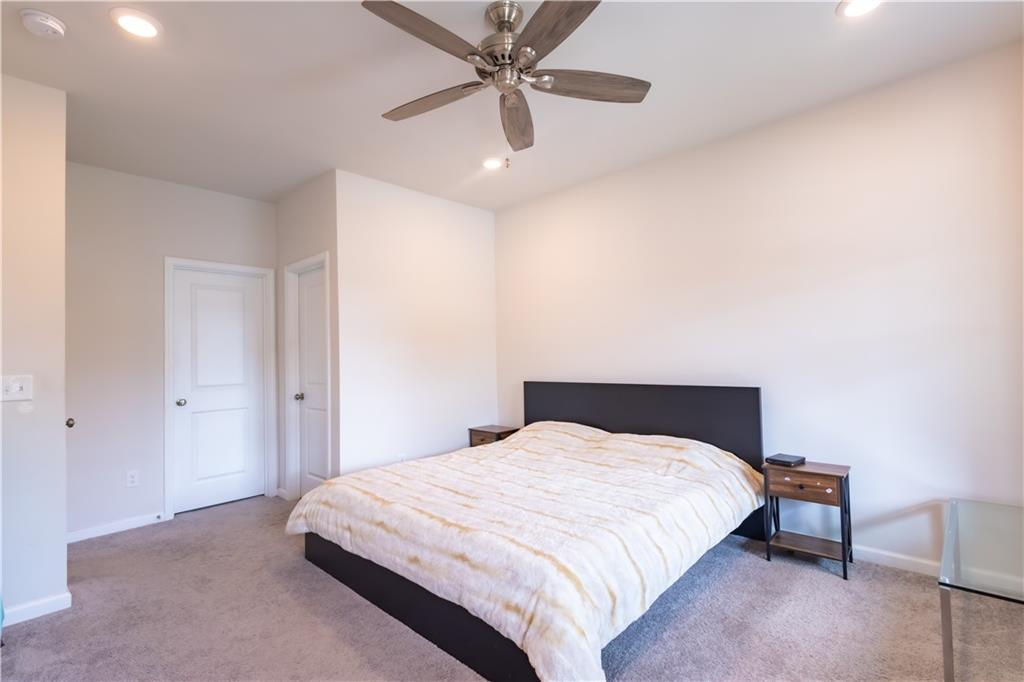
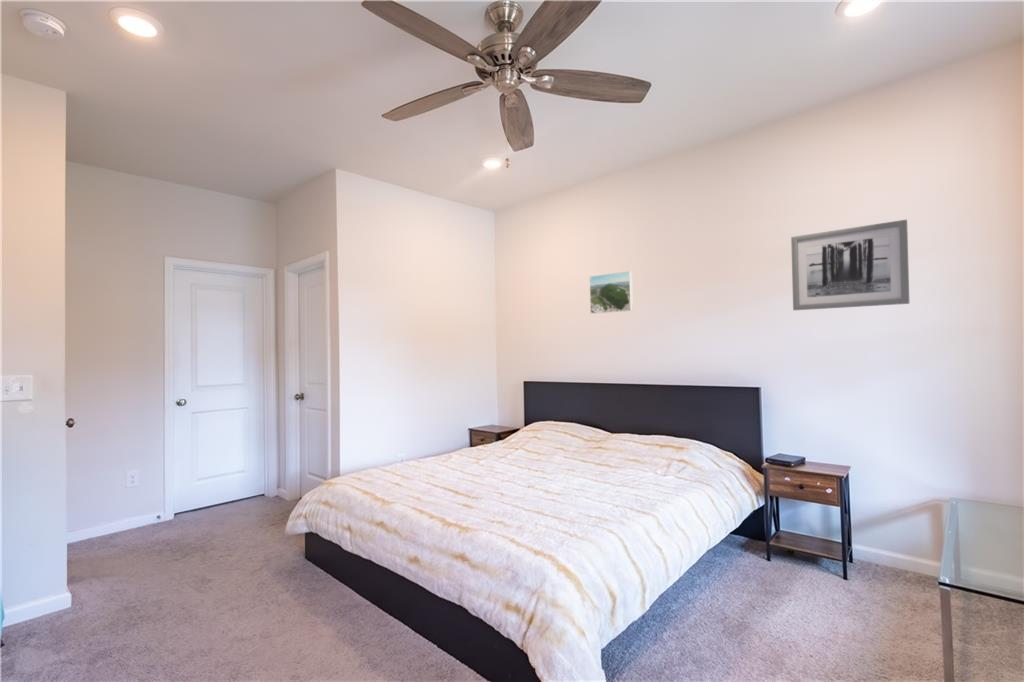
+ wall art [790,219,910,311]
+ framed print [589,270,634,315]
